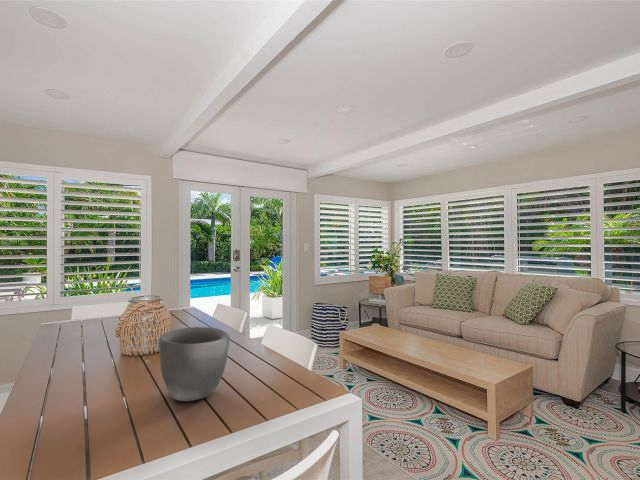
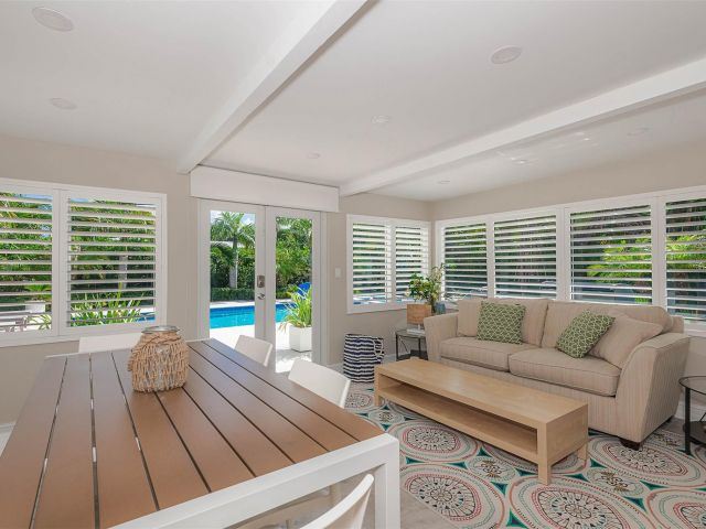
- bowl [158,326,231,402]
